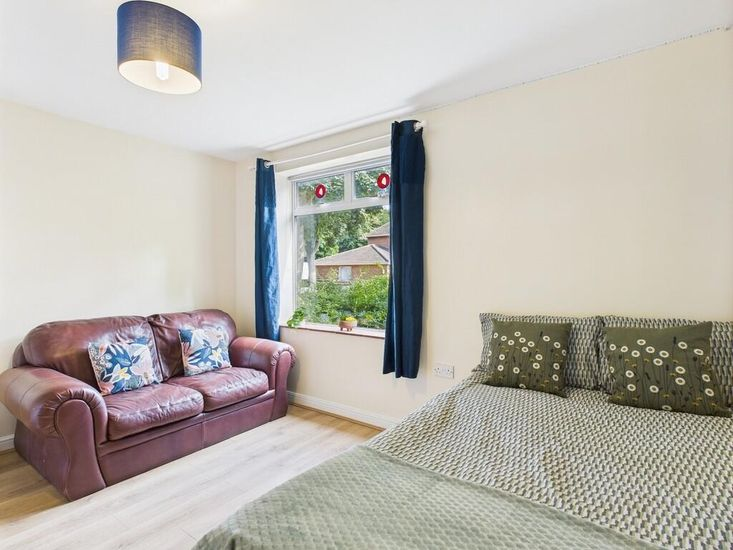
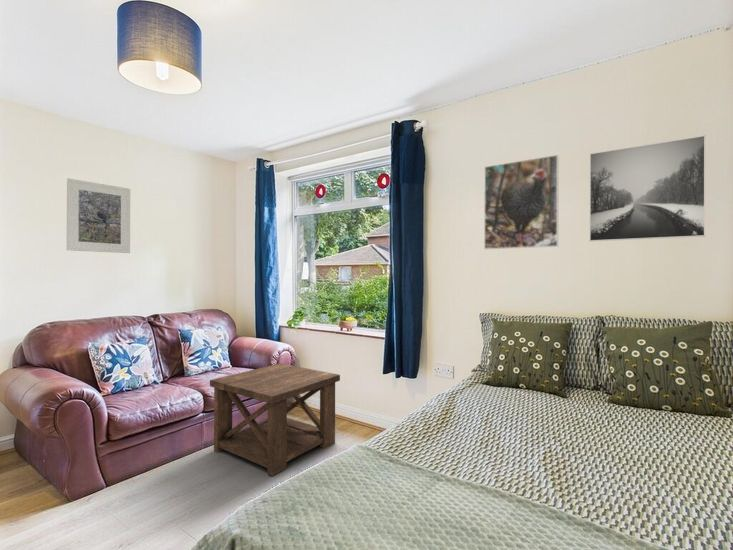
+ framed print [66,178,131,254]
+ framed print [483,154,560,250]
+ side table [209,362,341,477]
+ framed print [589,134,706,242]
